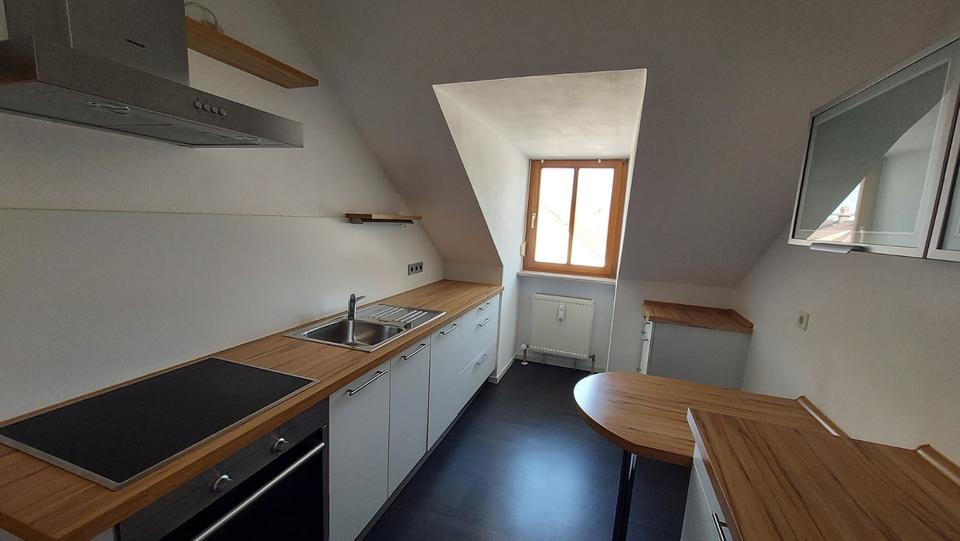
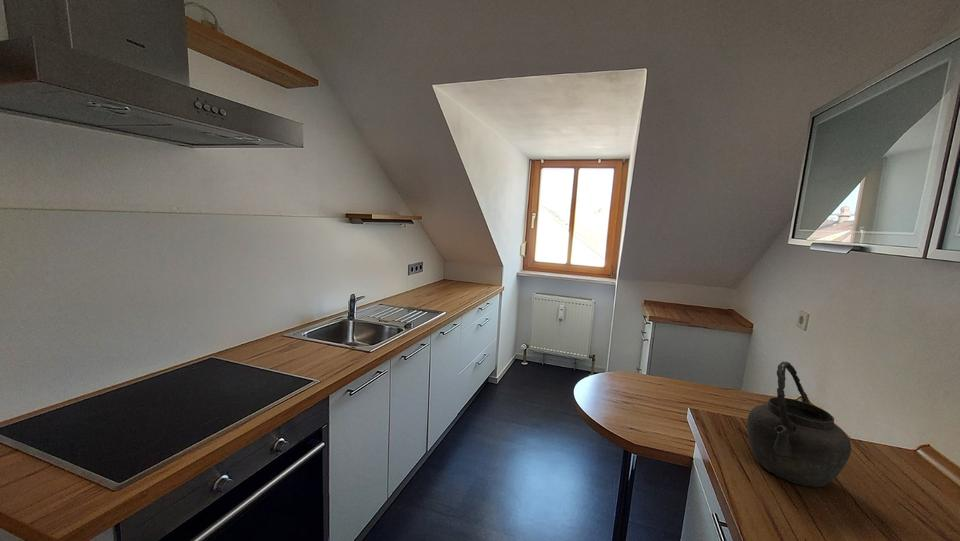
+ kettle [746,361,852,488]
